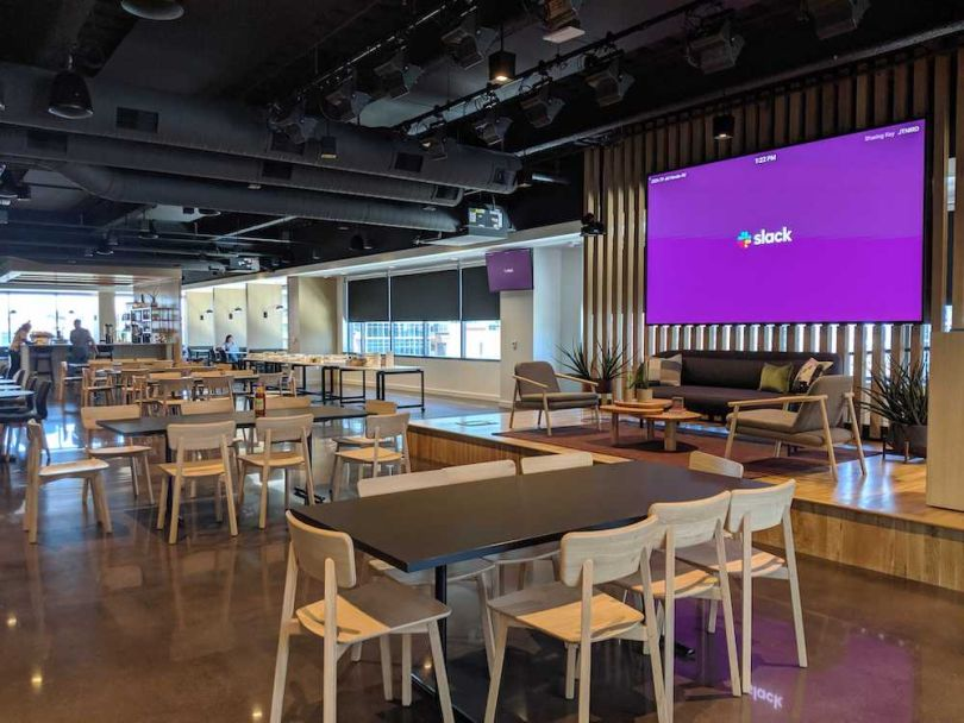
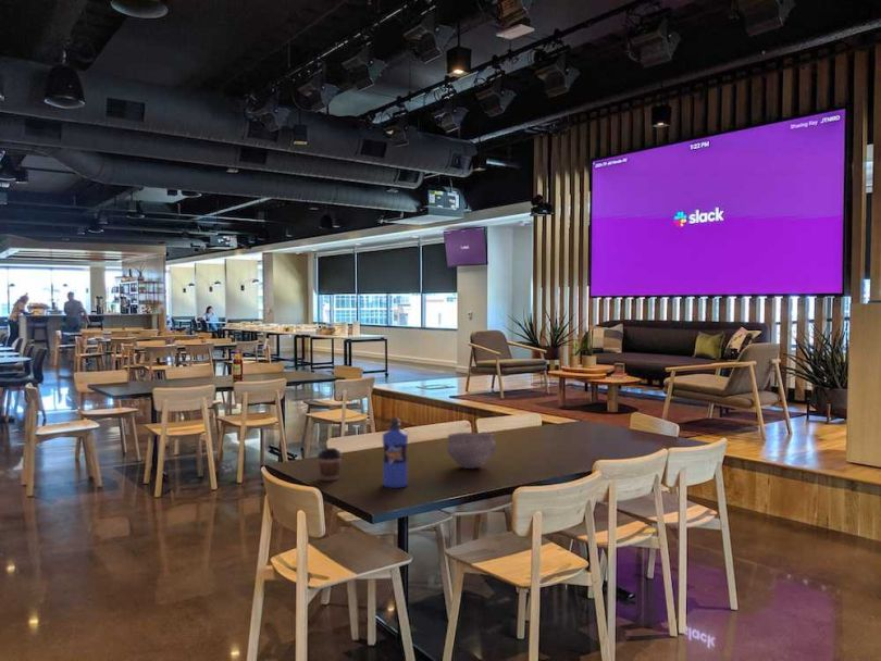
+ water bottle [382,416,409,489]
+ bowl [446,431,497,470]
+ coffee cup [317,447,343,482]
